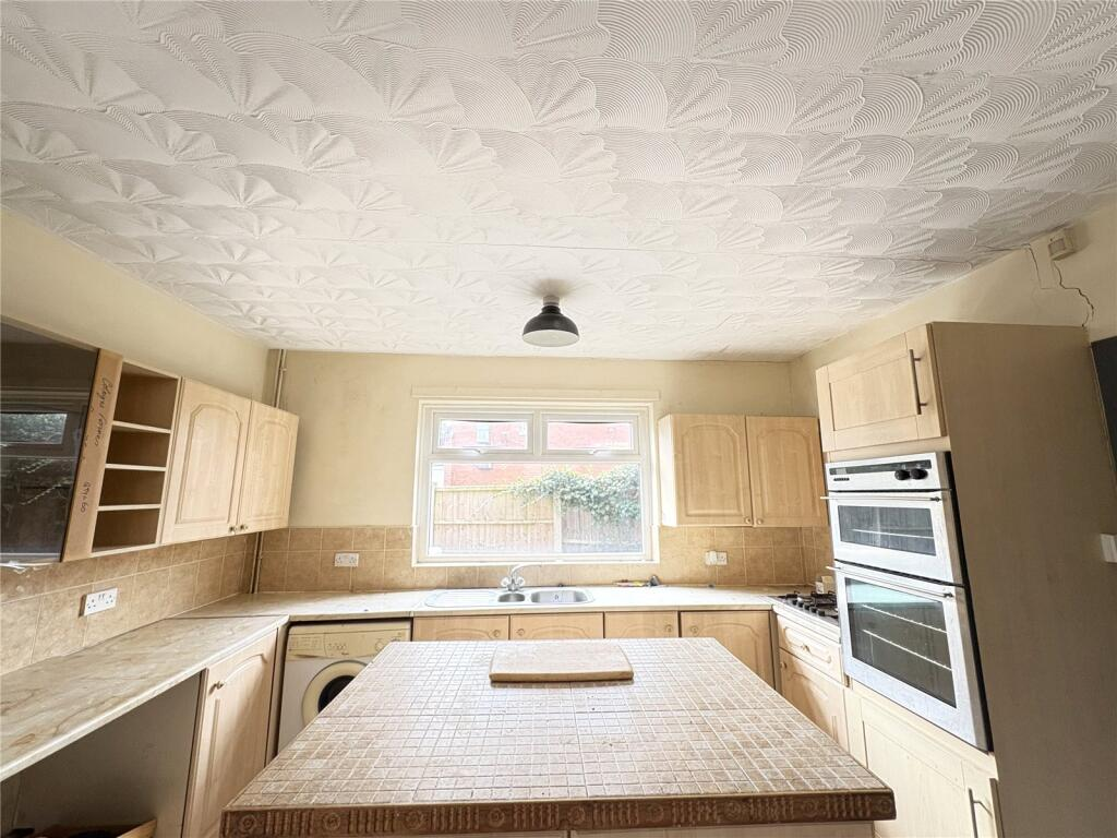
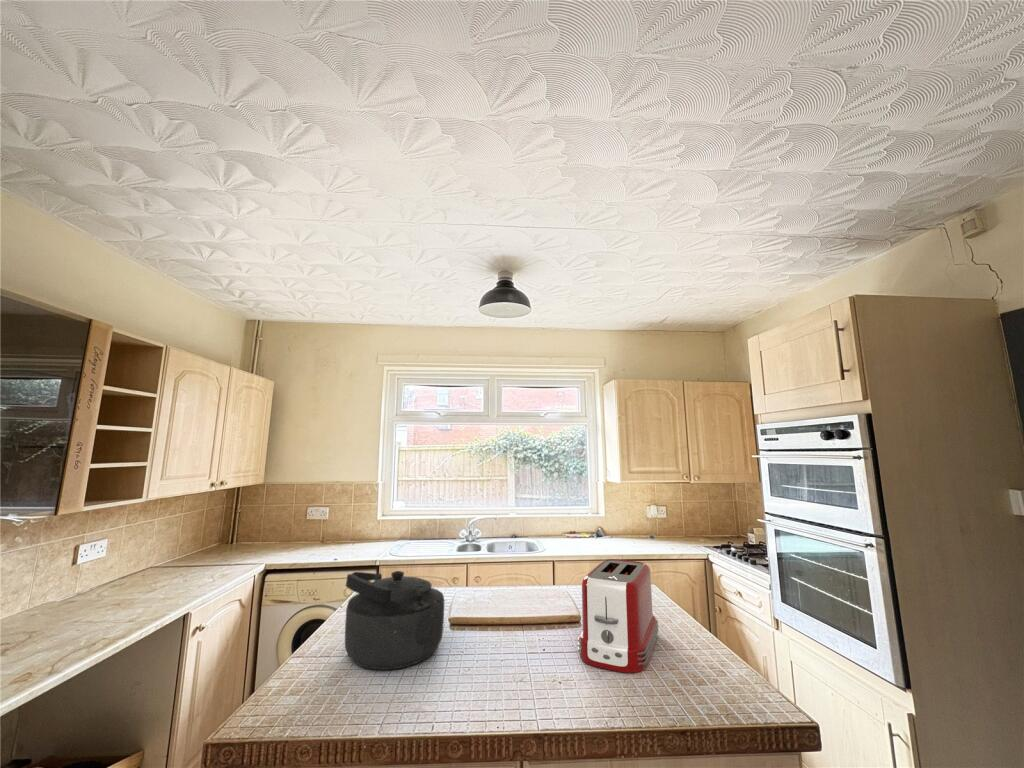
+ toaster [577,558,659,674]
+ kettle [344,570,445,671]
